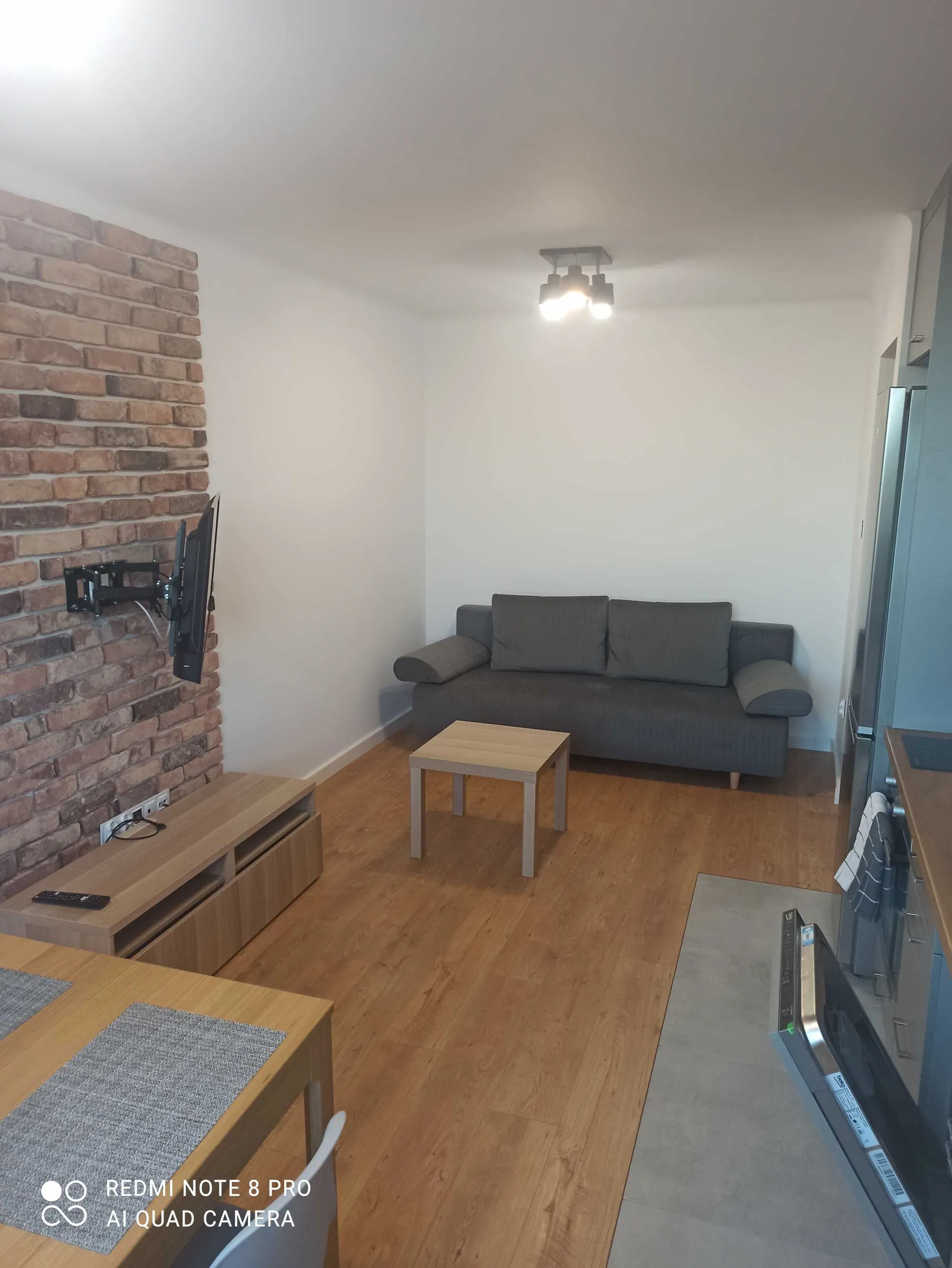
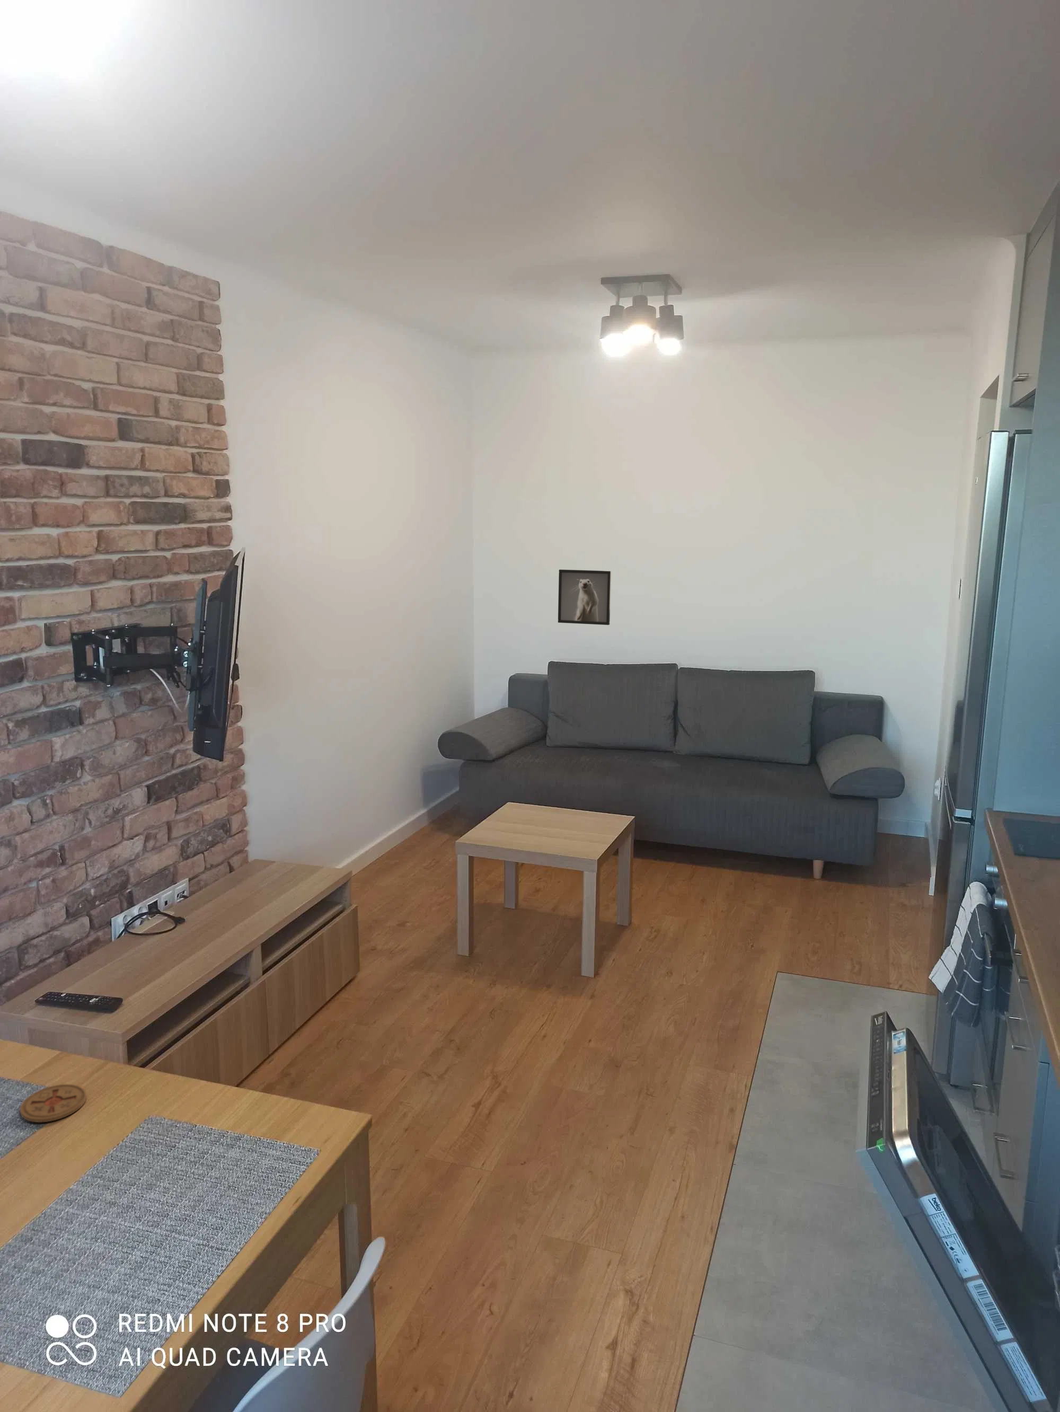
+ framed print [558,569,611,626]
+ coaster [19,1083,87,1124]
